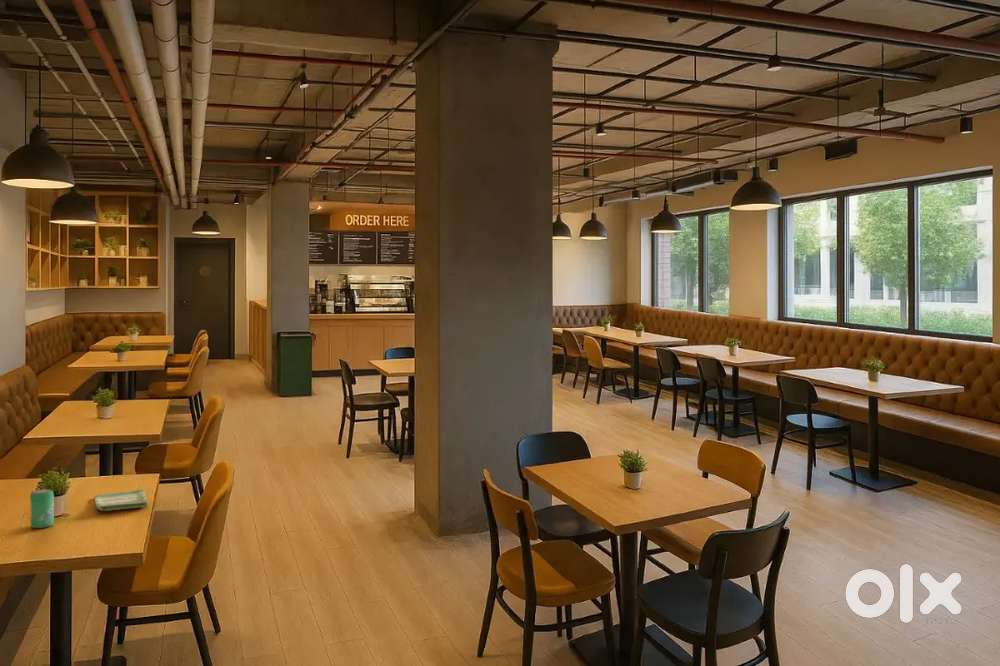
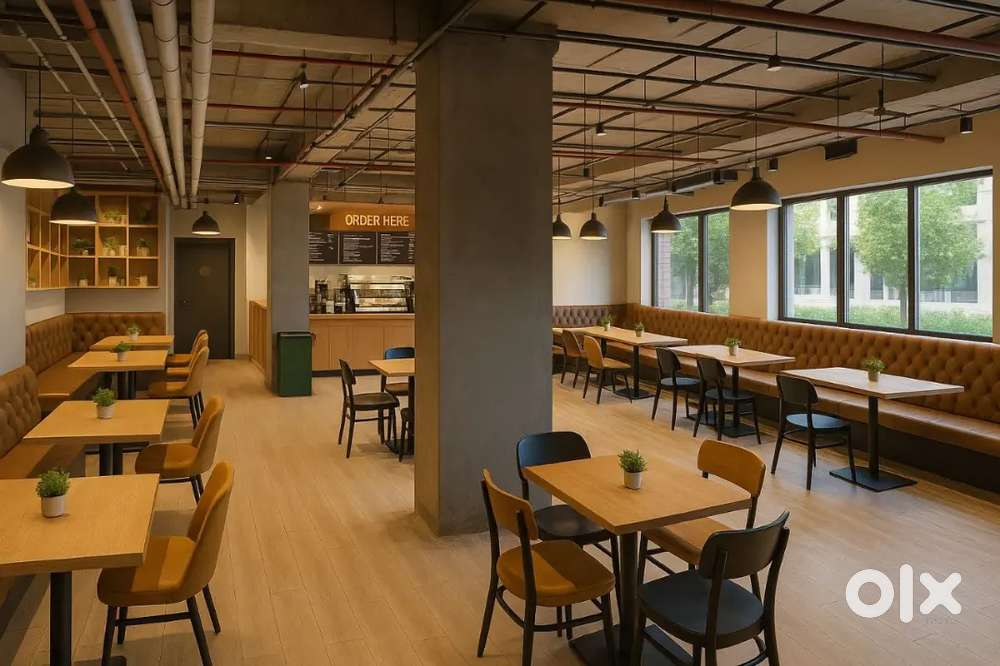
- beverage can [29,488,55,529]
- dish towel [93,488,149,512]
